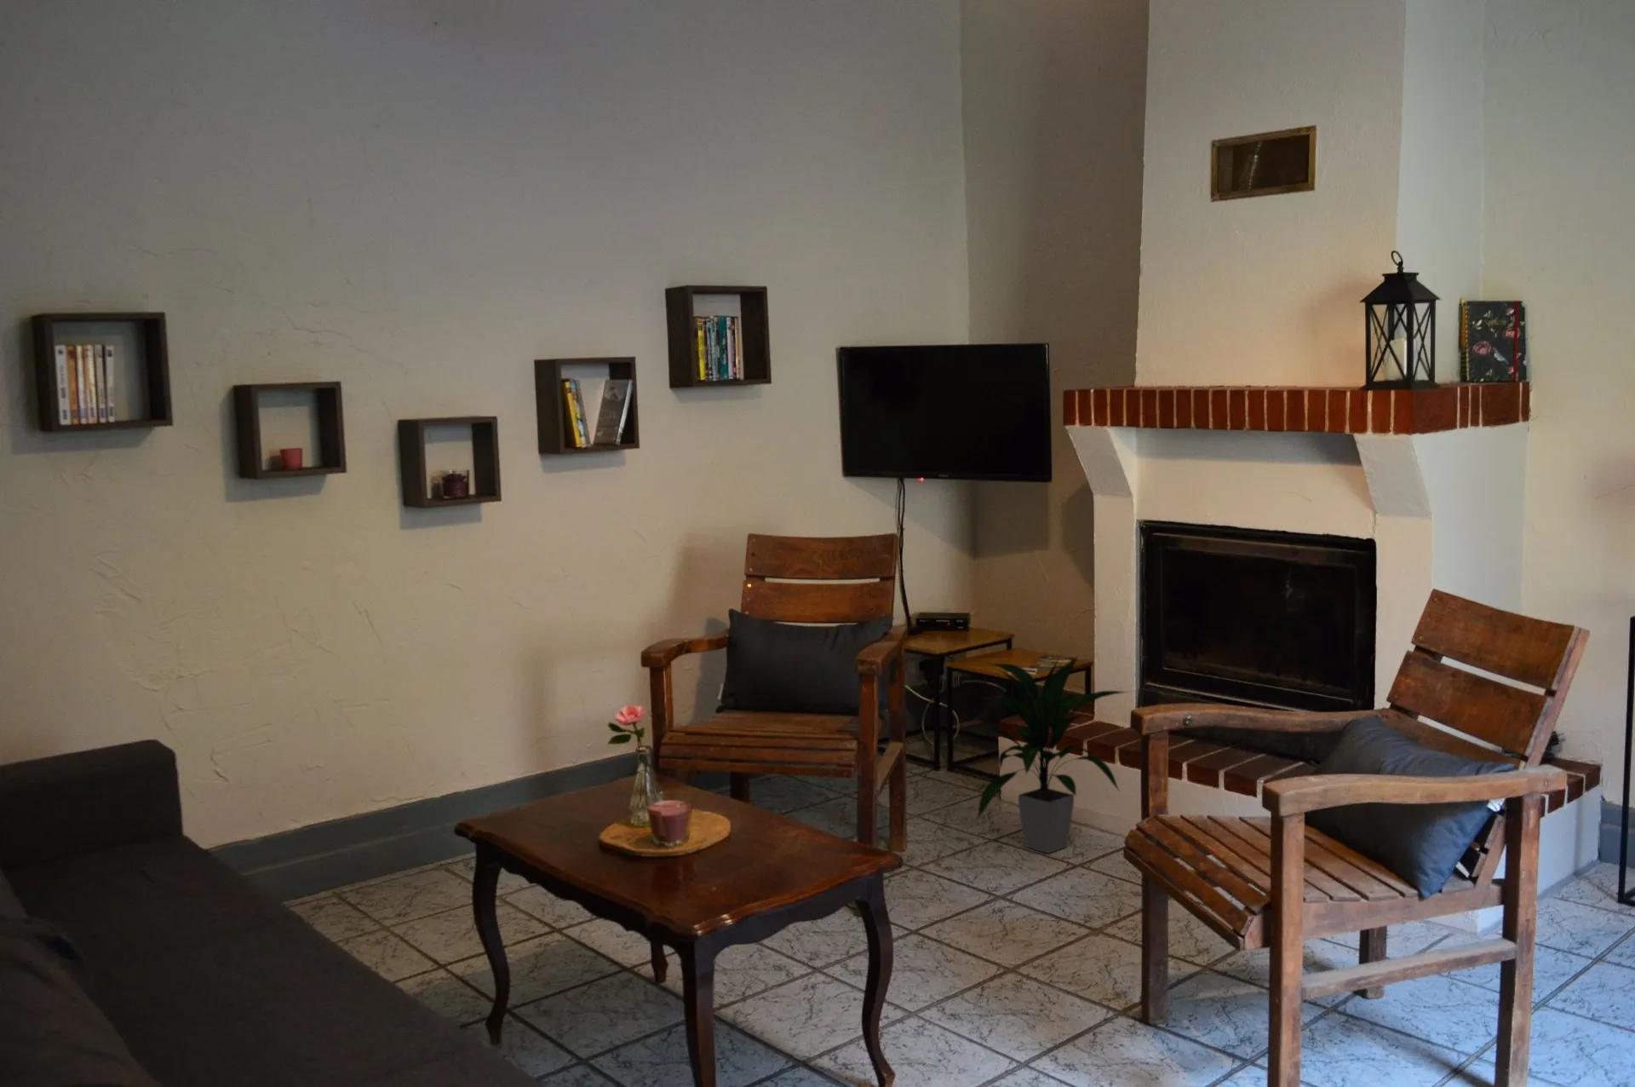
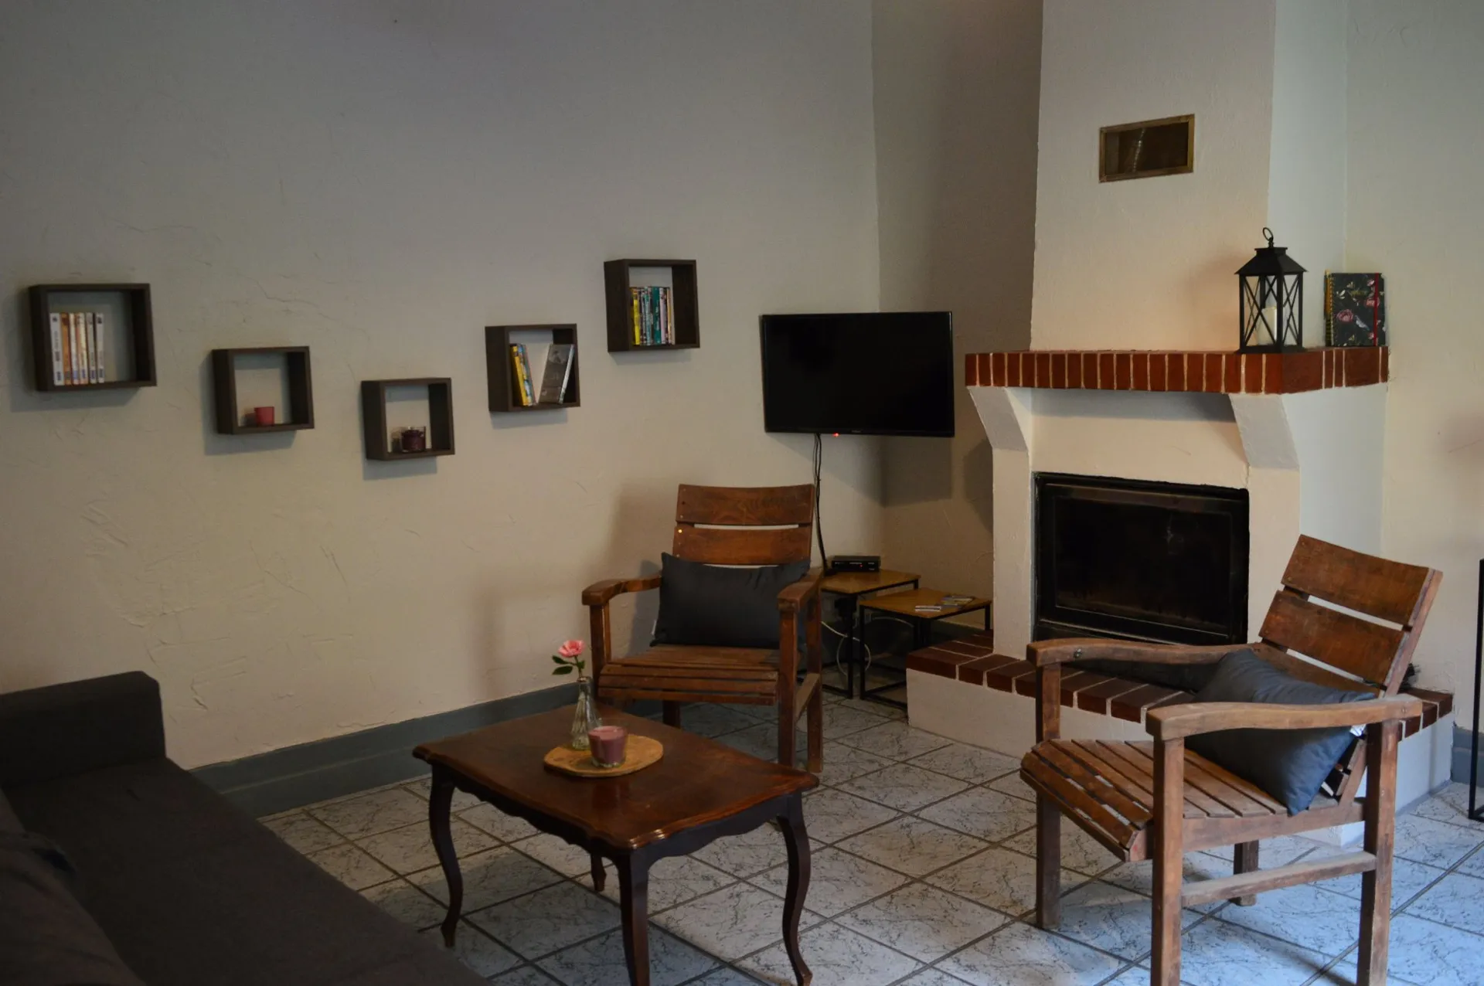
- indoor plant [973,648,1128,854]
